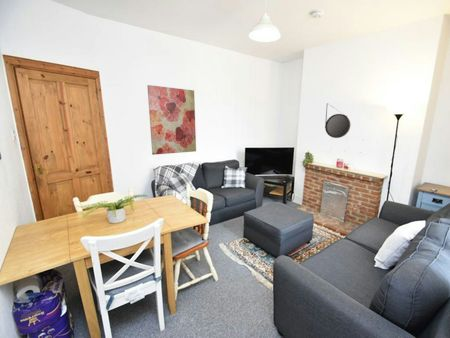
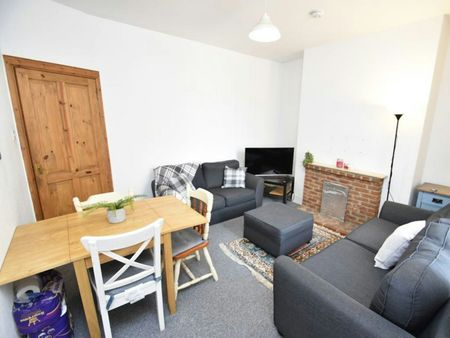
- wall art [147,84,197,156]
- home mirror [324,102,351,139]
